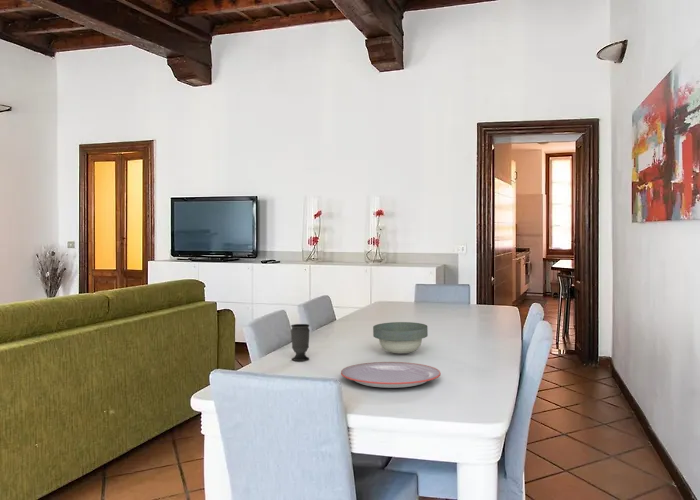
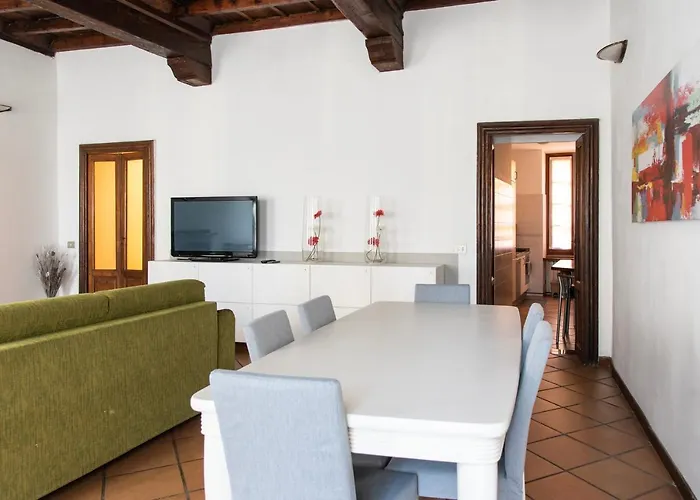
- bowl [372,321,429,355]
- plate [340,361,442,389]
- cup [290,323,311,362]
